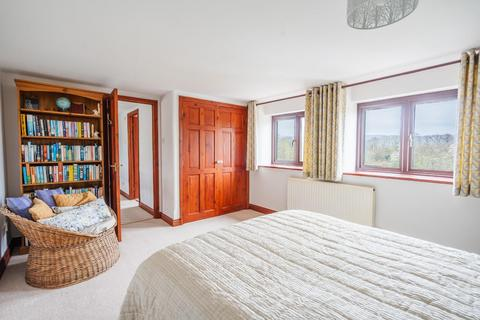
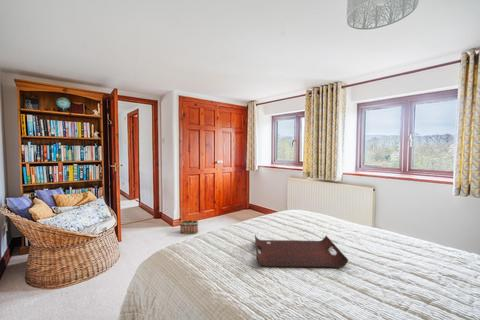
+ serving tray [254,234,349,269]
+ basket [179,207,199,235]
